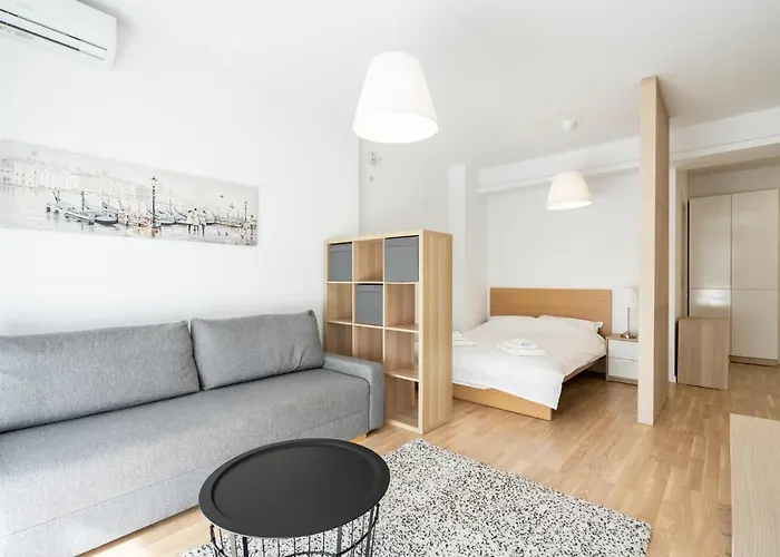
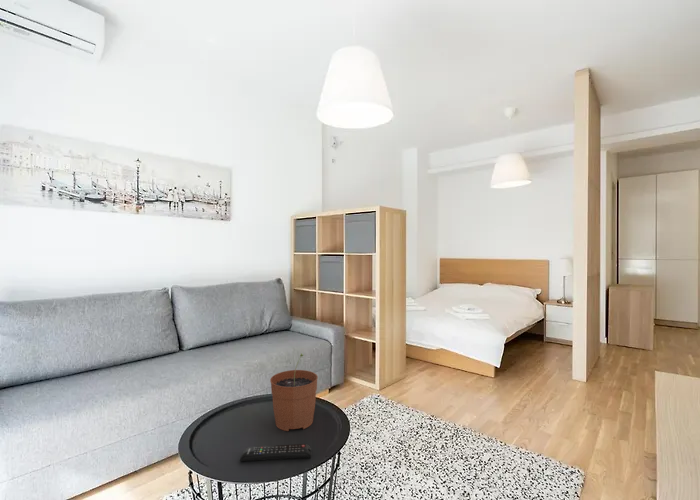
+ plant pot [269,352,319,432]
+ remote control [239,443,313,462]
